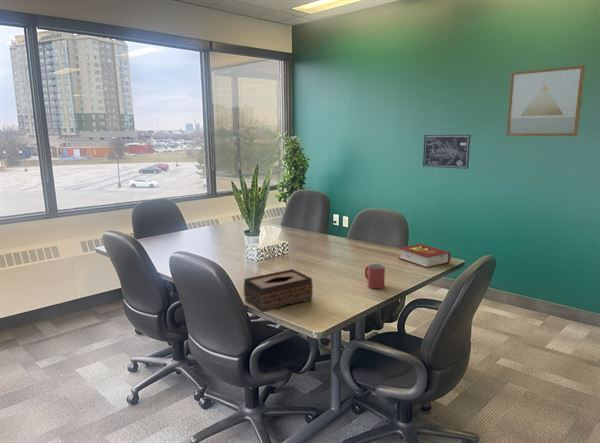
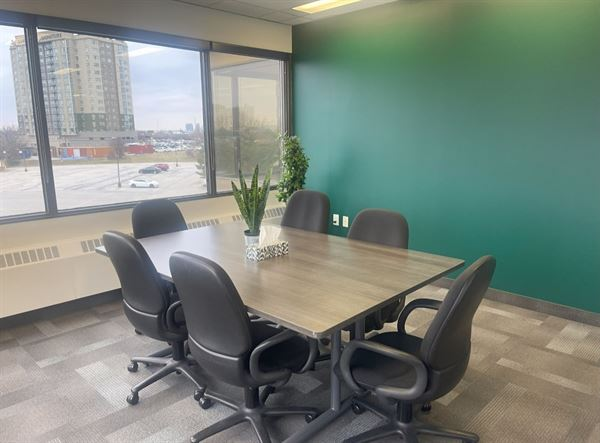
- wall art [422,134,471,170]
- book [398,243,451,269]
- mug [364,263,386,290]
- wall art [505,64,586,137]
- tissue box [243,268,314,313]
